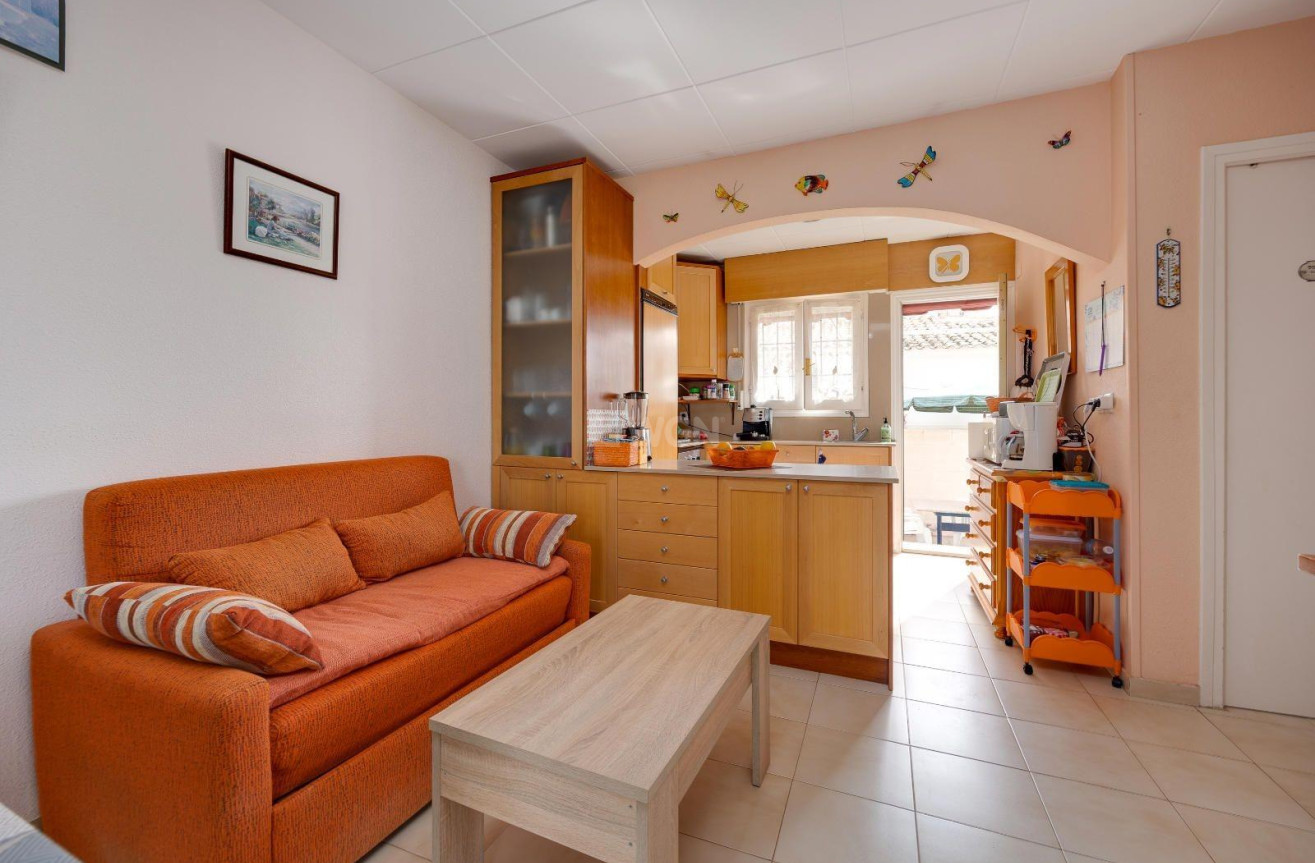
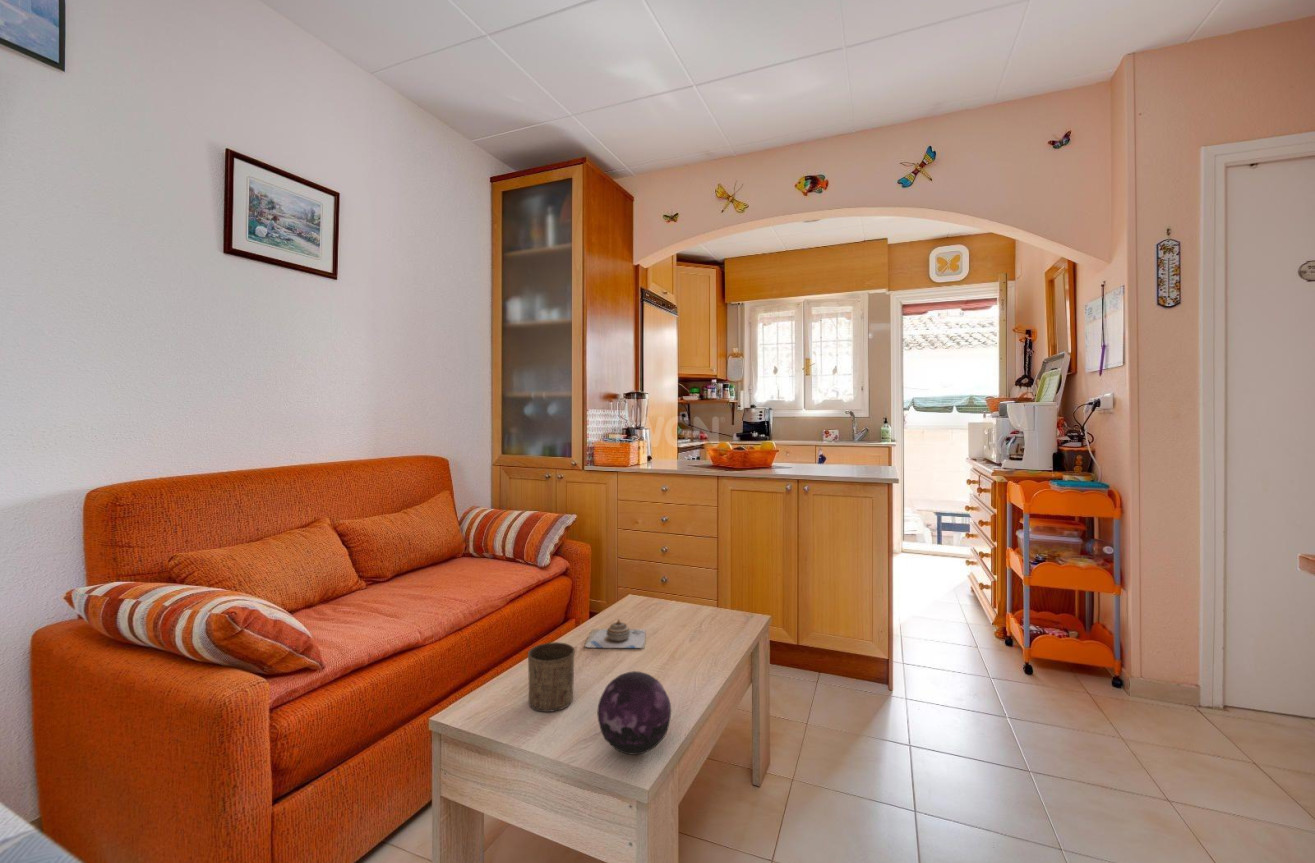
+ decorative orb [596,670,672,756]
+ decorative bowl [584,619,646,649]
+ cup [527,641,576,713]
